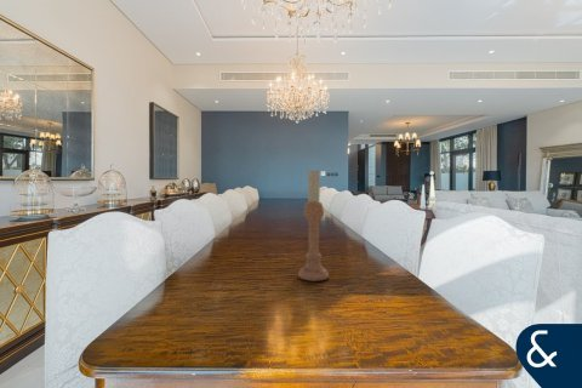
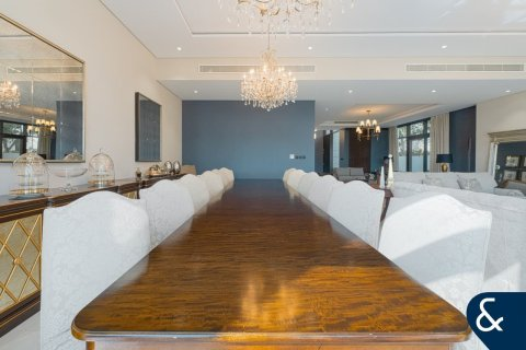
- candlestick [297,170,330,283]
